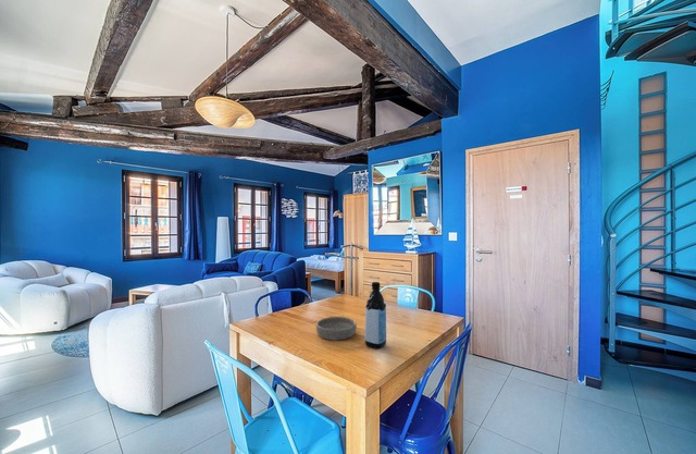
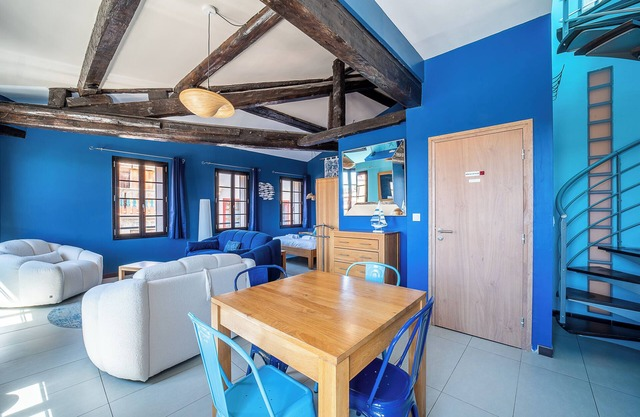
- bowl [315,316,358,342]
- water bottle [364,281,387,349]
